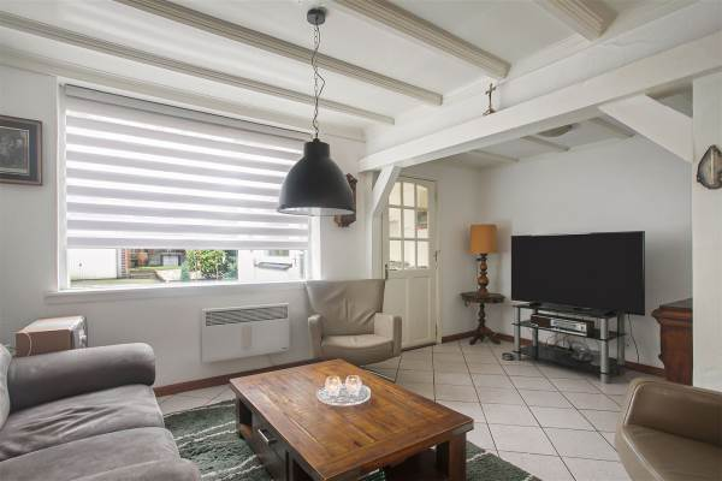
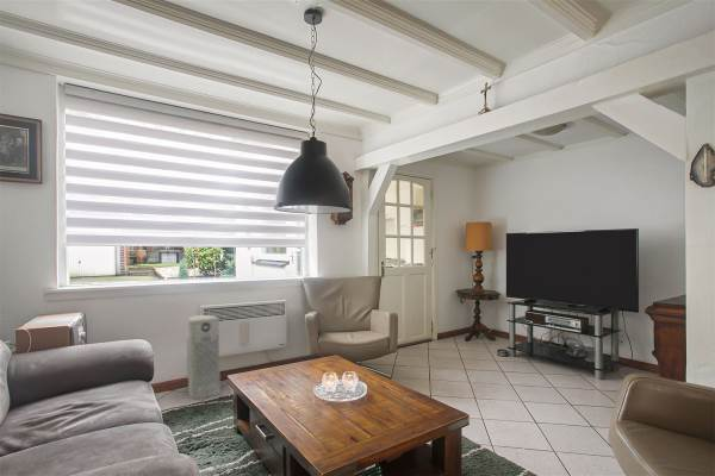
+ air purifier [186,314,222,400]
